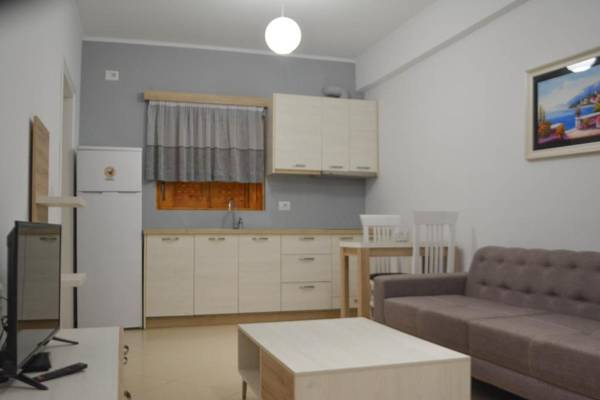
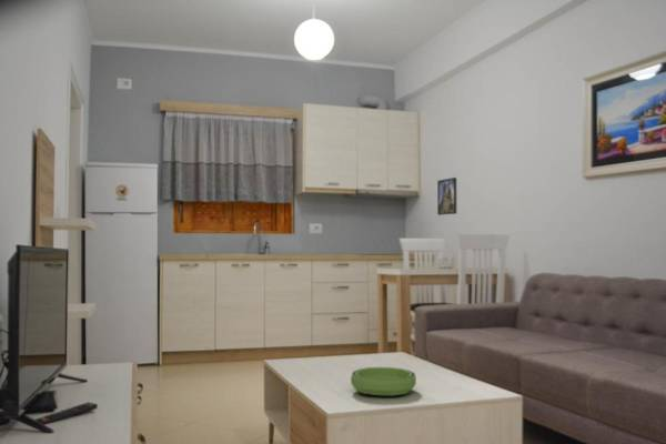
+ bowl [350,366,417,396]
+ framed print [436,176,457,216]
